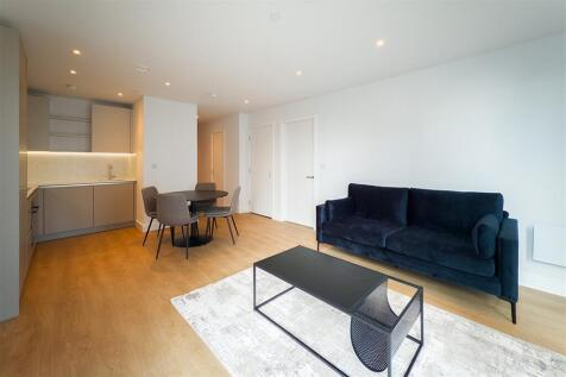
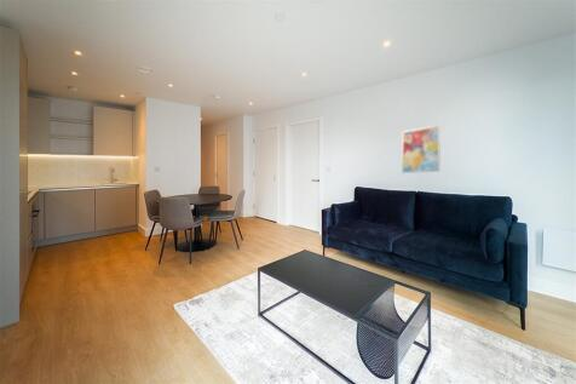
+ wall art [401,124,442,174]
